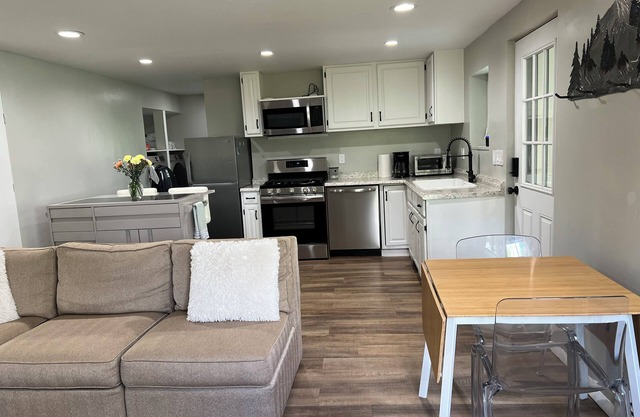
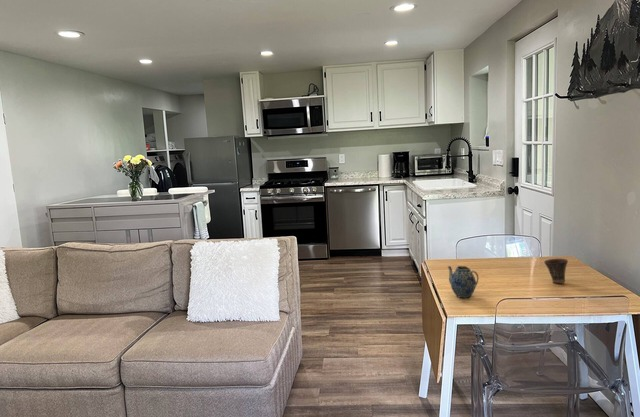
+ teapot [446,265,479,299]
+ cup [543,258,569,284]
